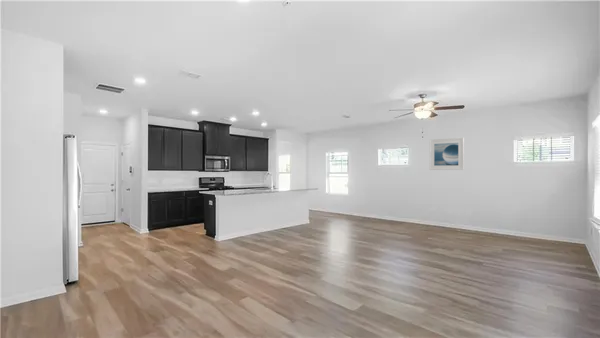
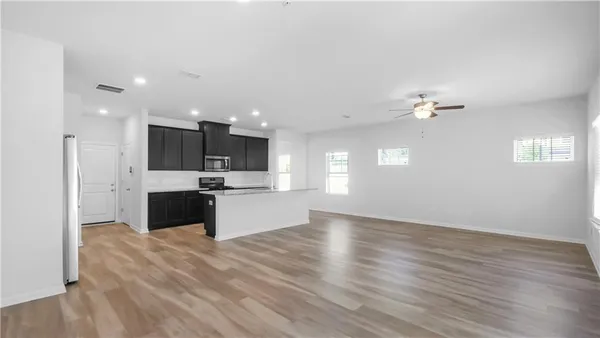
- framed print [429,137,465,171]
